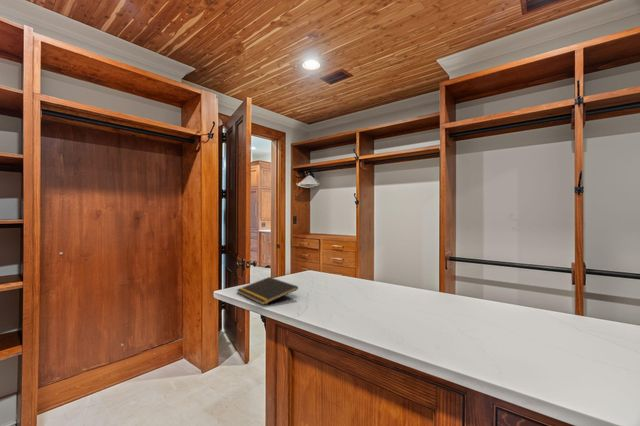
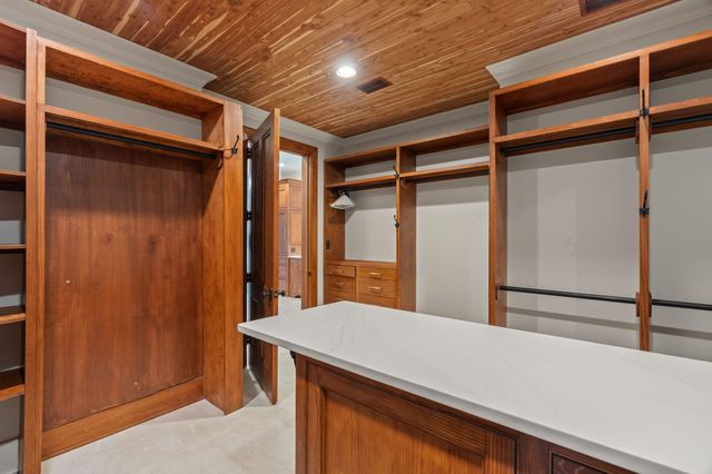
- notepad [236,276,299,306]
